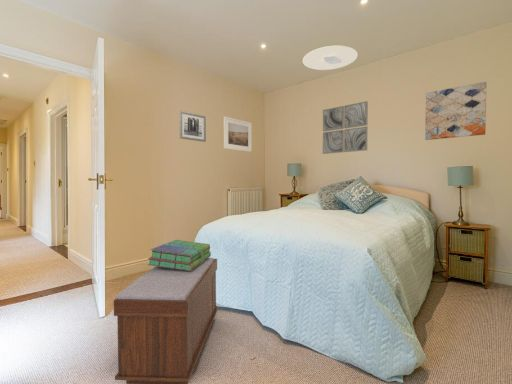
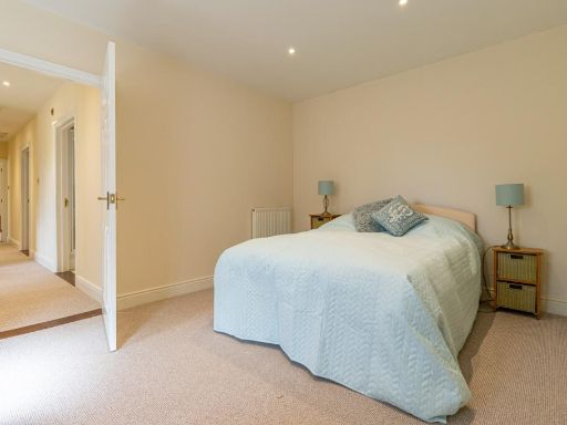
- wall art [178,110,207,143]
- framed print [223,115,253,153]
- ceiling light [302,45,359,71]
- wall art [322,100,369,155]
- stack of books [146,239,212,271]
- bench [113,257,219,384]
- wall art [424,81,488,141]
